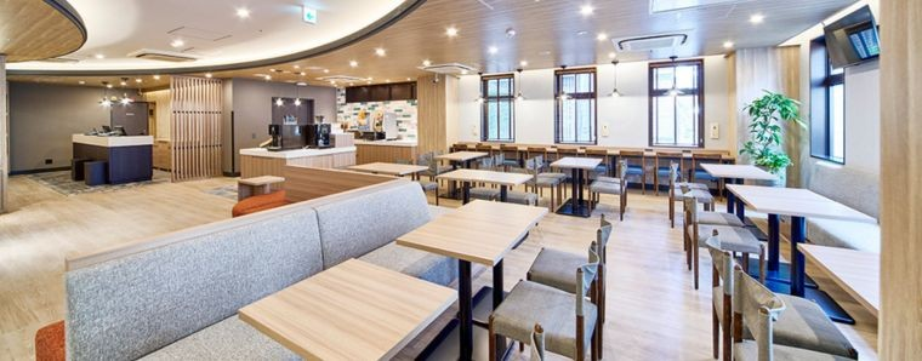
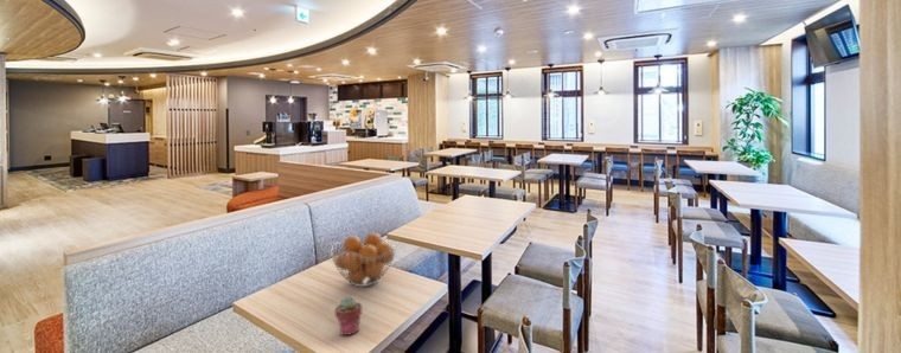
+ potted succulent [333,296,364,336]
+ fruit basket [330,232,397,288]
